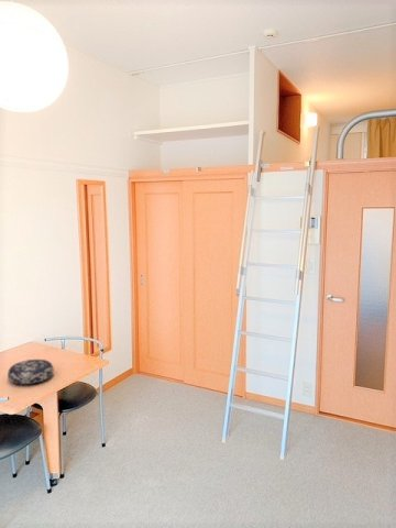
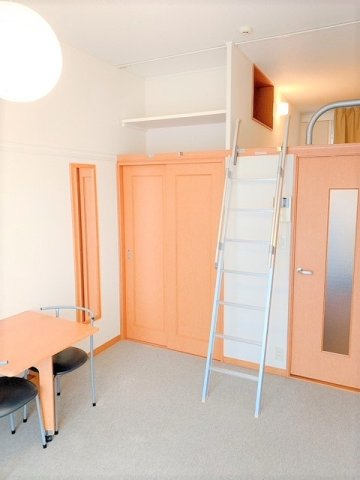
- decorative bowl [7,359,55,385]
